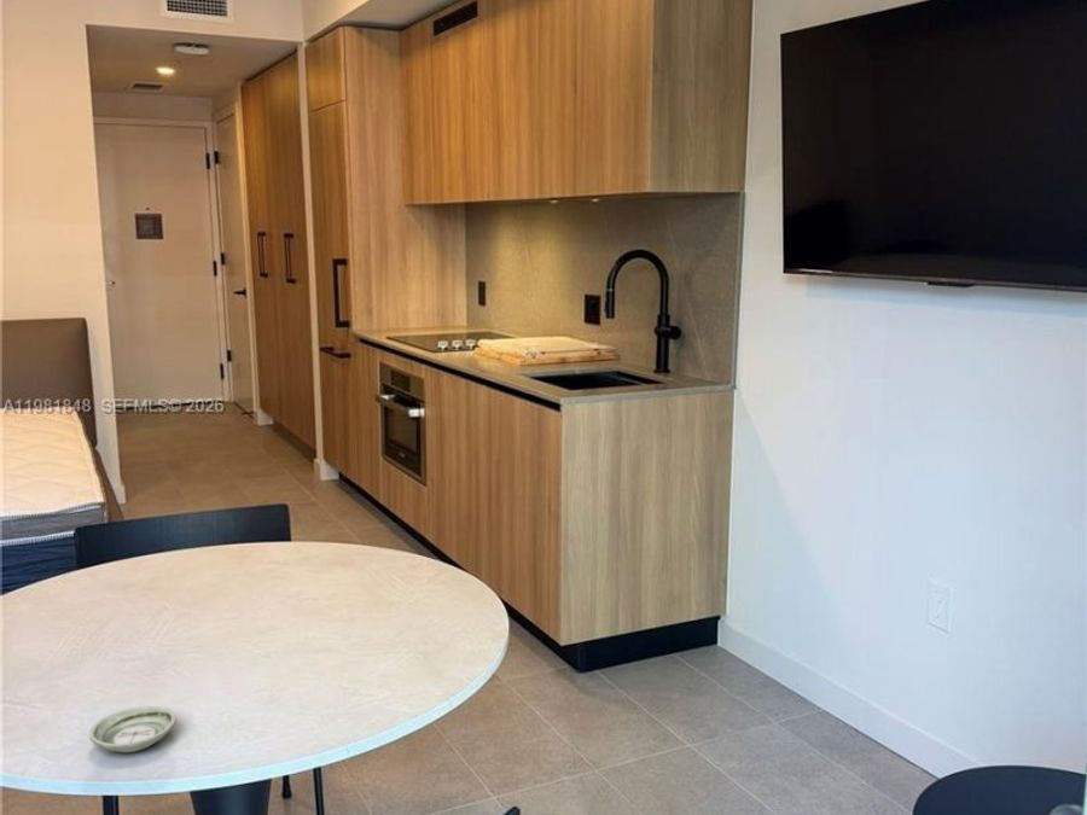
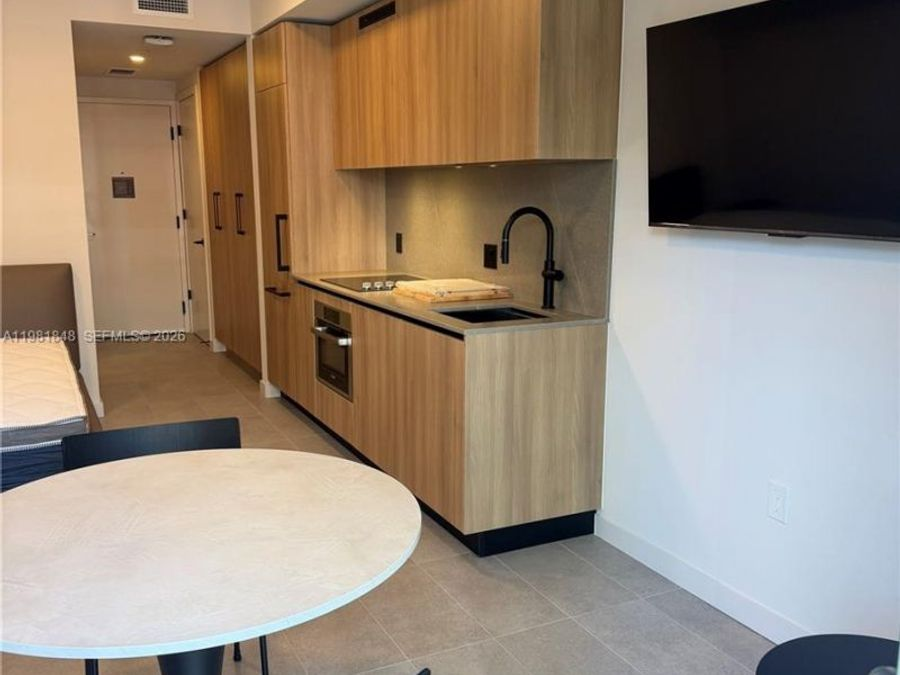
- saucer [88,705,176,753]
